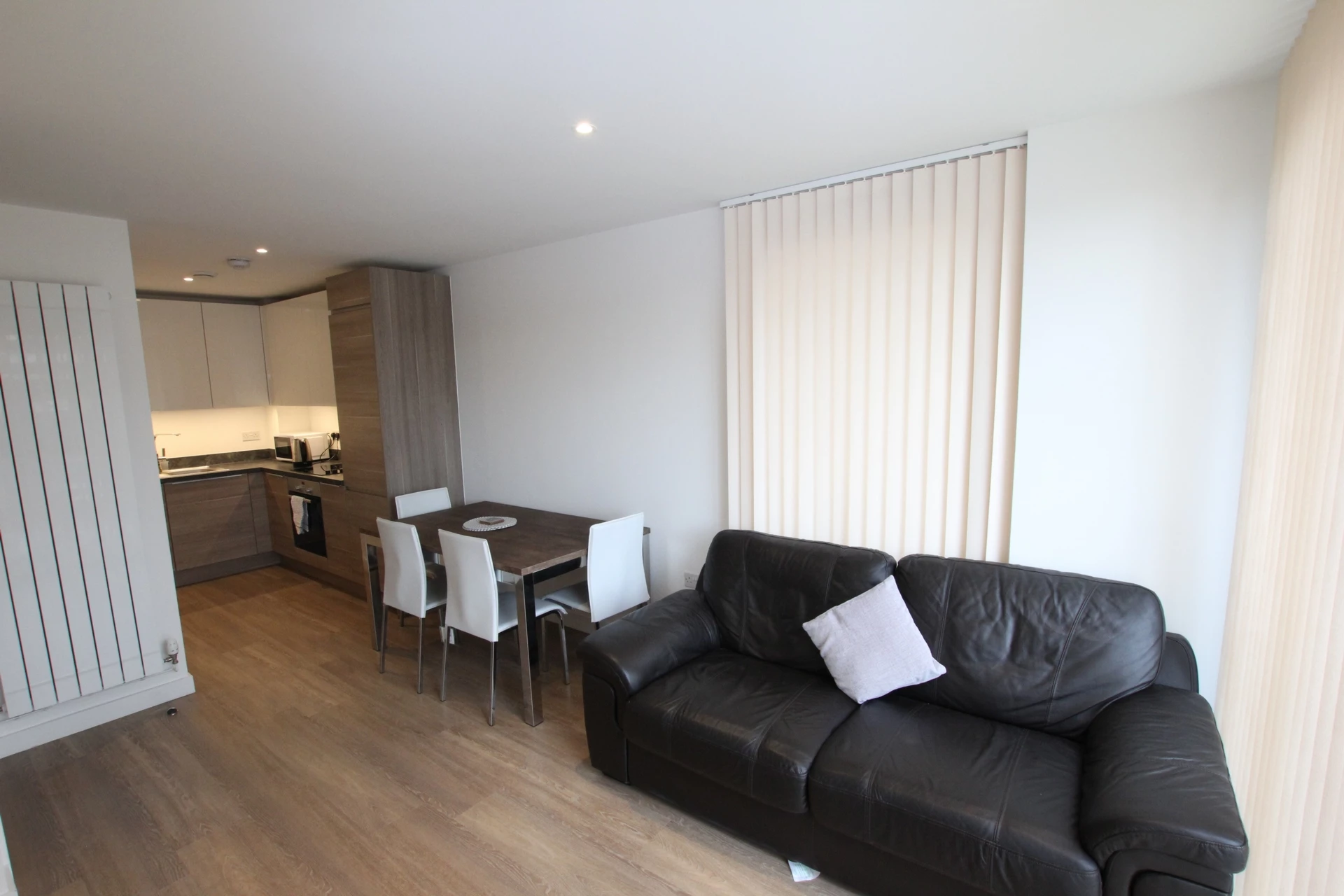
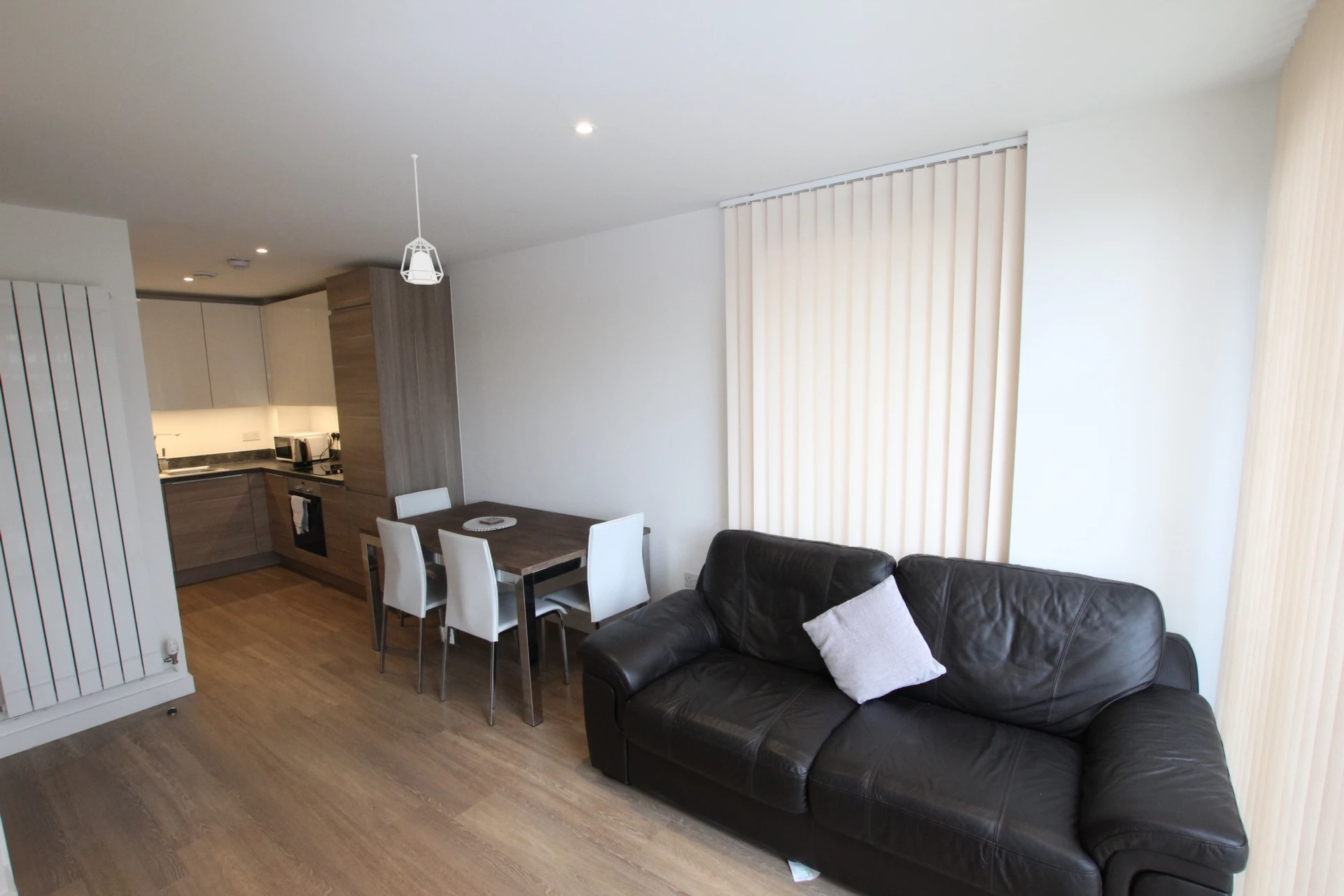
+ pendant lamp [400,153,444,286]
